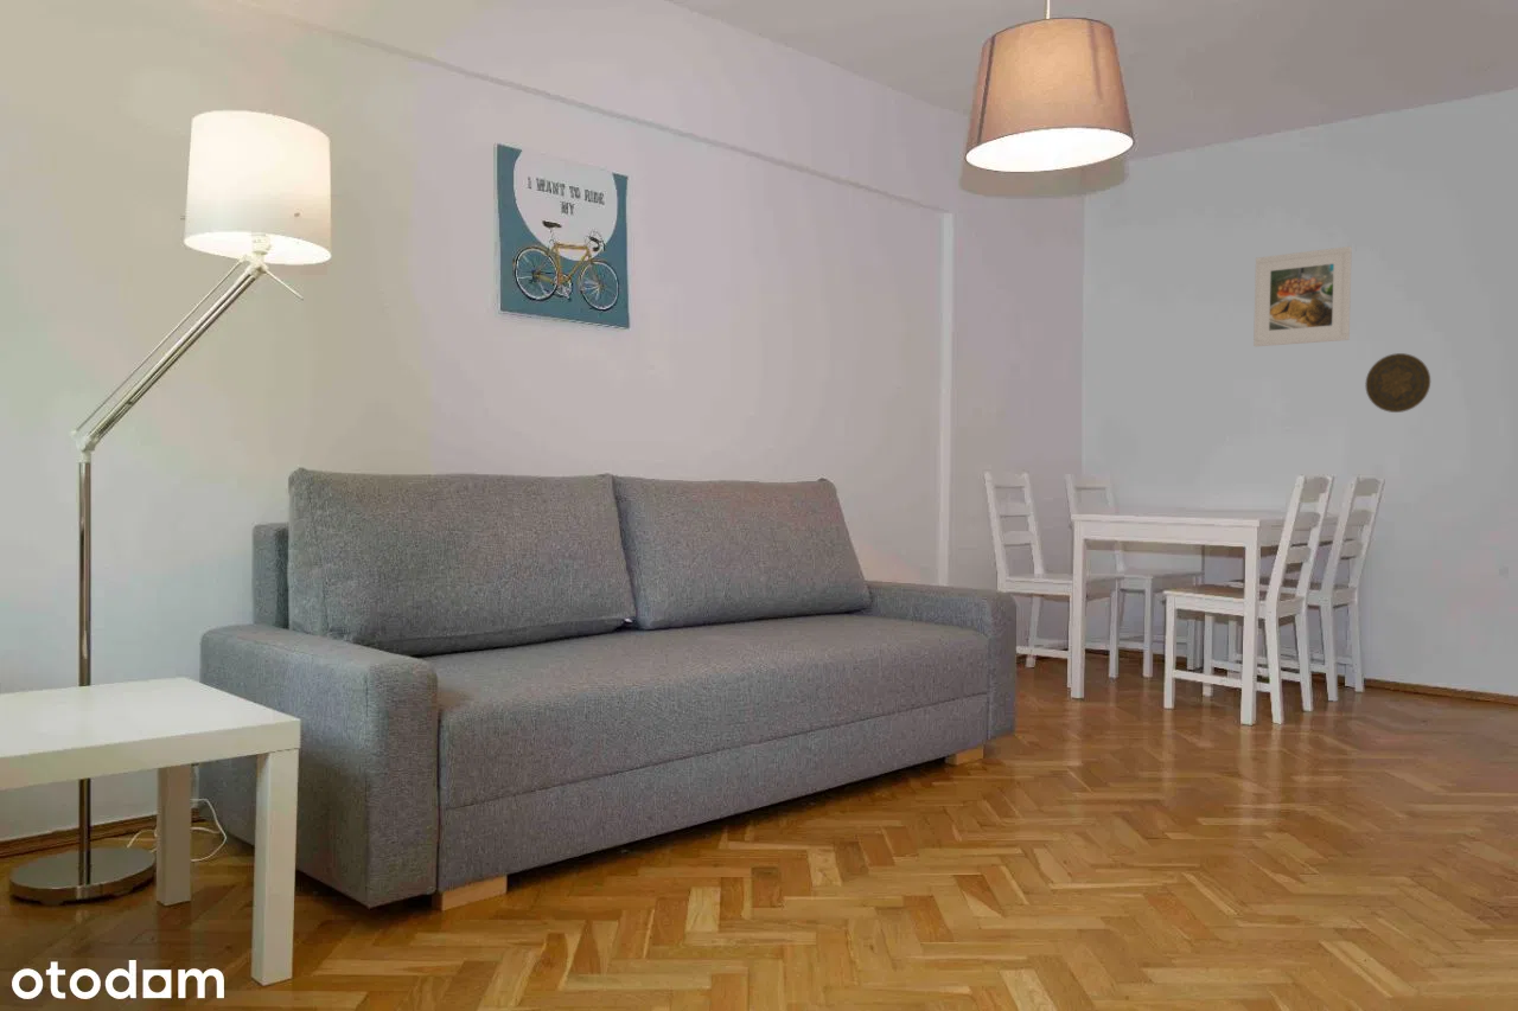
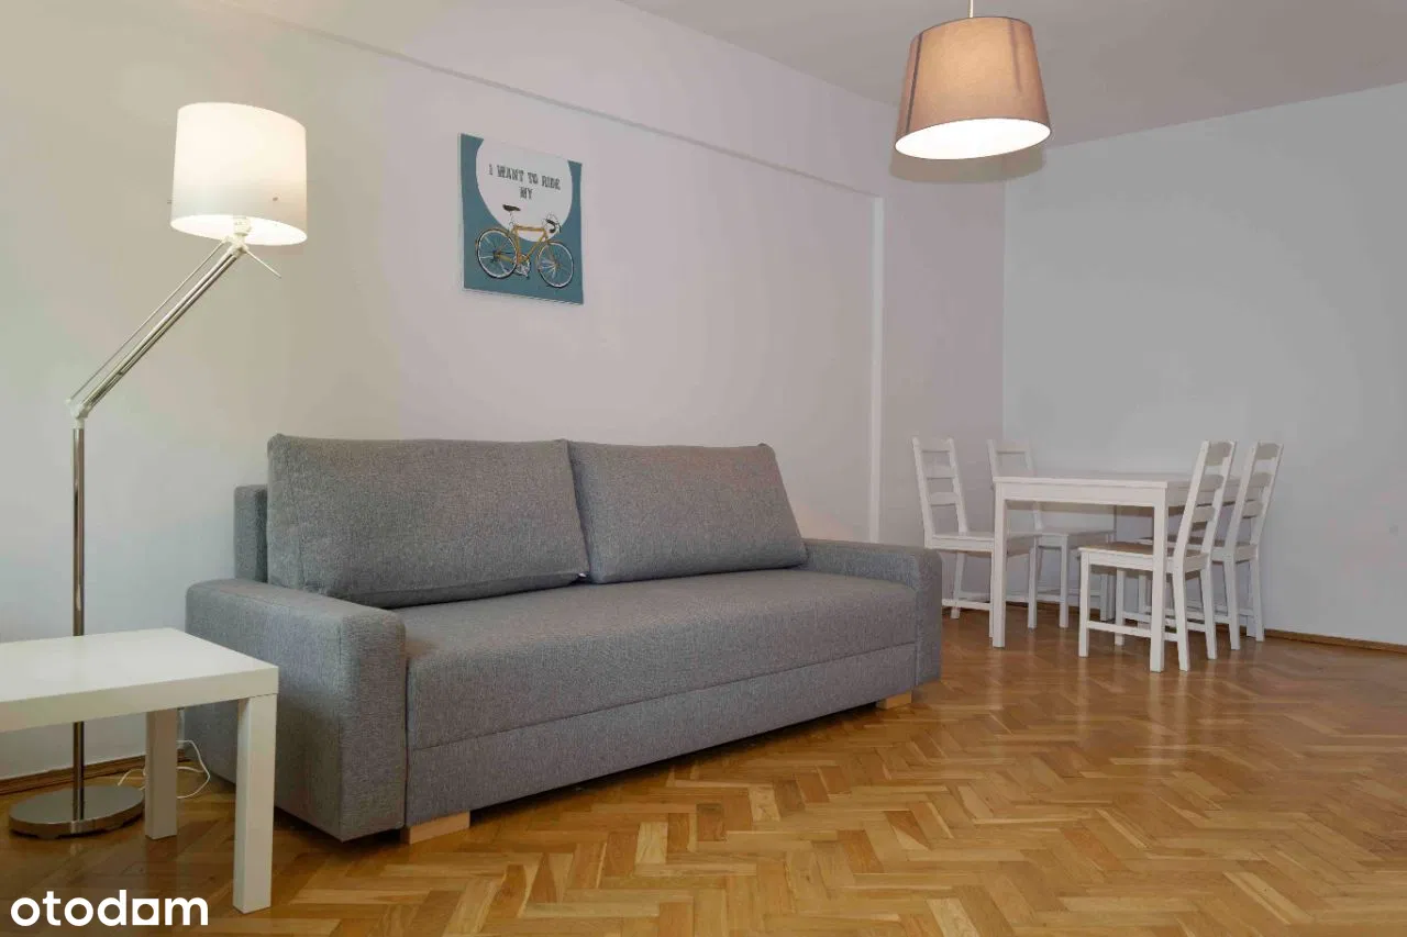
- decorative plate [1364,352,1431,414]
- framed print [1252,245,1353,347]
